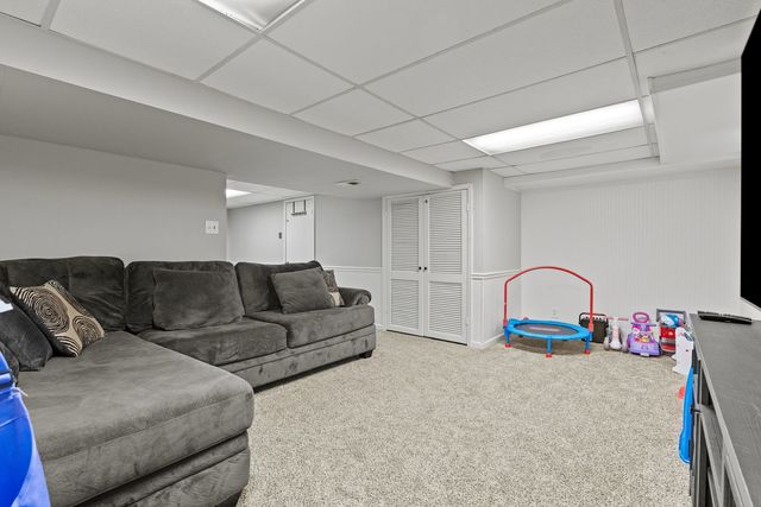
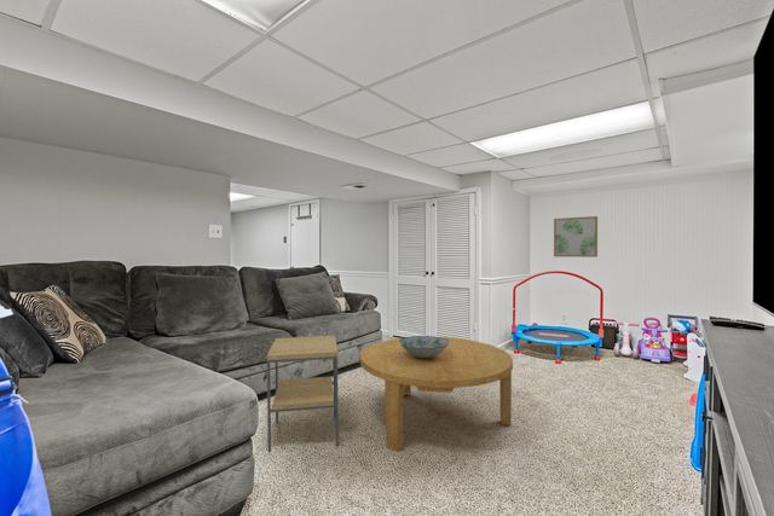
+ wall art [553,215,599,259]
+ side table [266,335,340,453]
+ decorative bowl [399,335,449,359]
+ coffee table [359,336,514,453]
